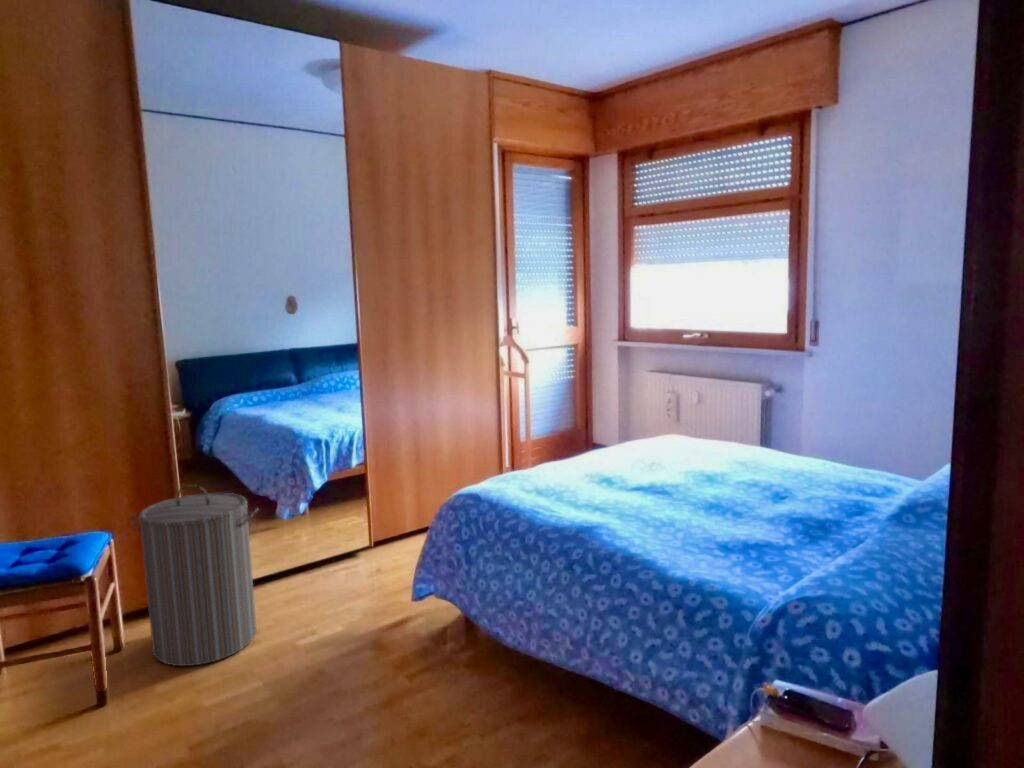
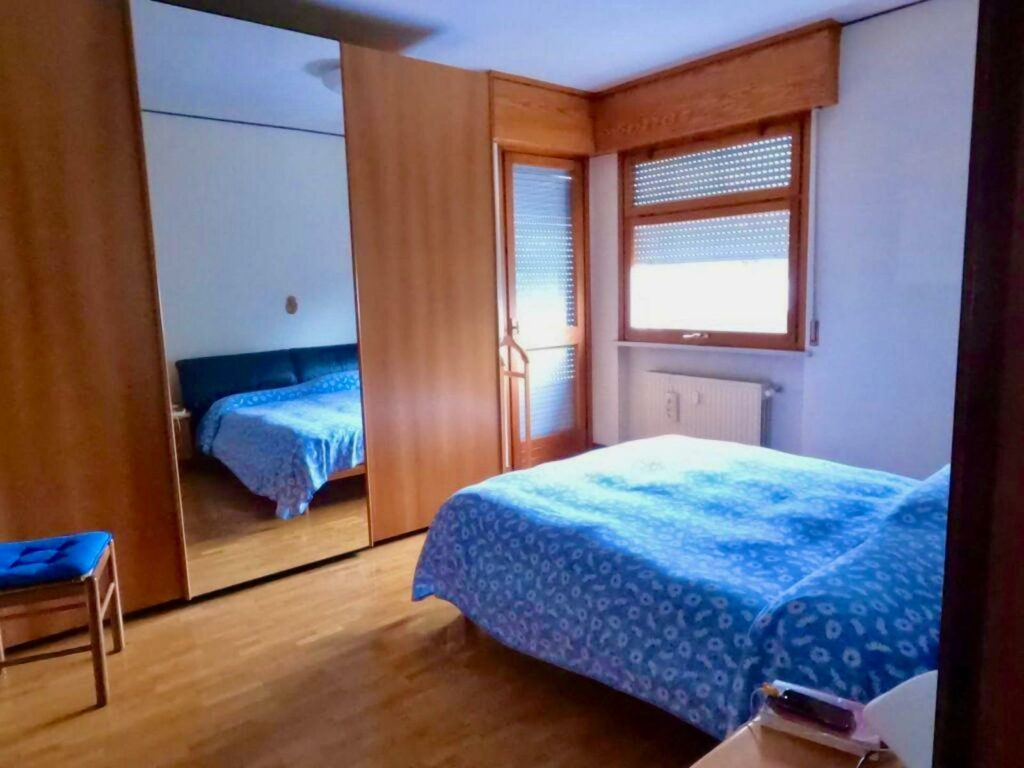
- laundry hamper [129,483,260,667]
